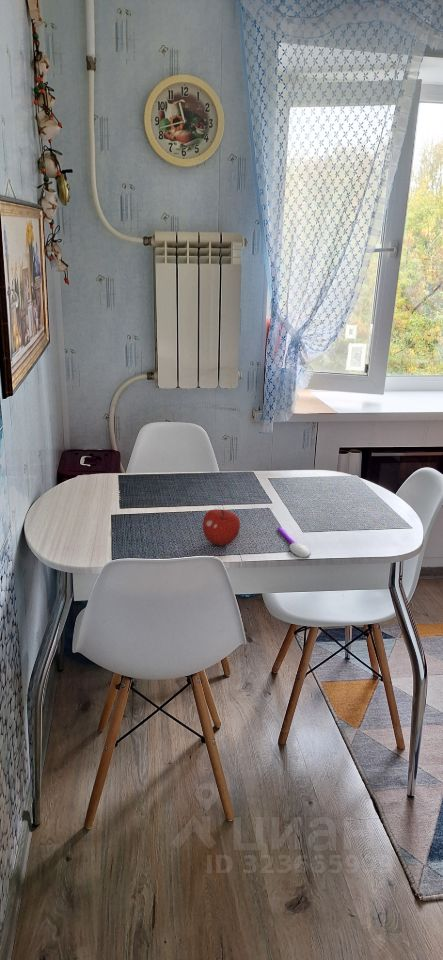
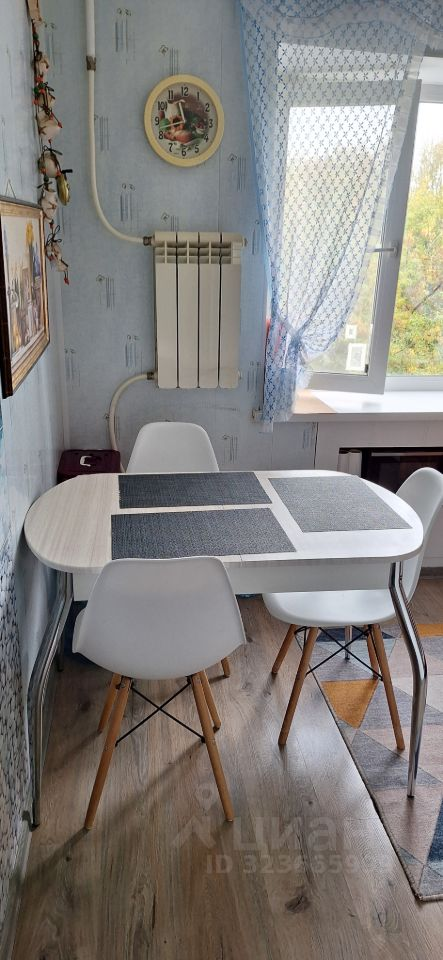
- fruit [202,508,241,547]
- spoon [277,526,311,558]
